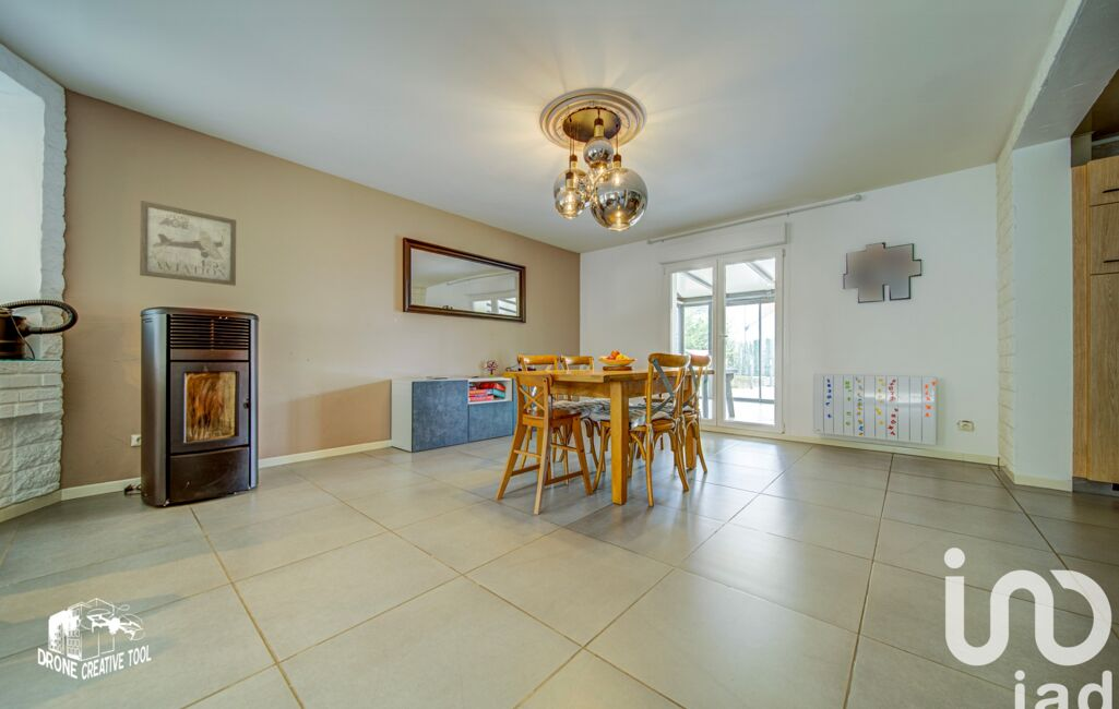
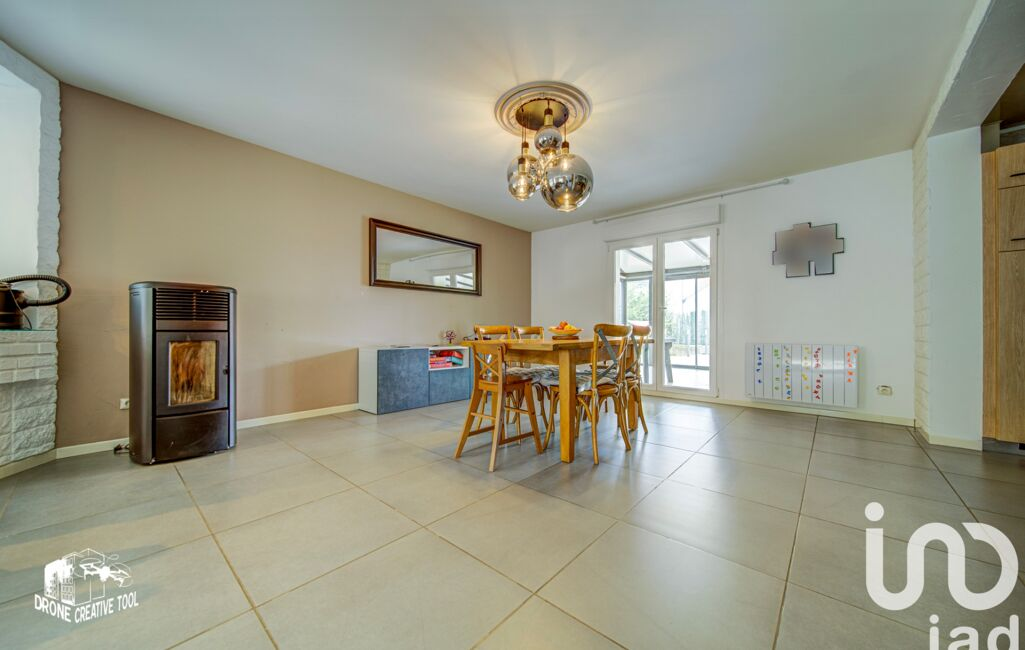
- wall art [139,200,237,287]
